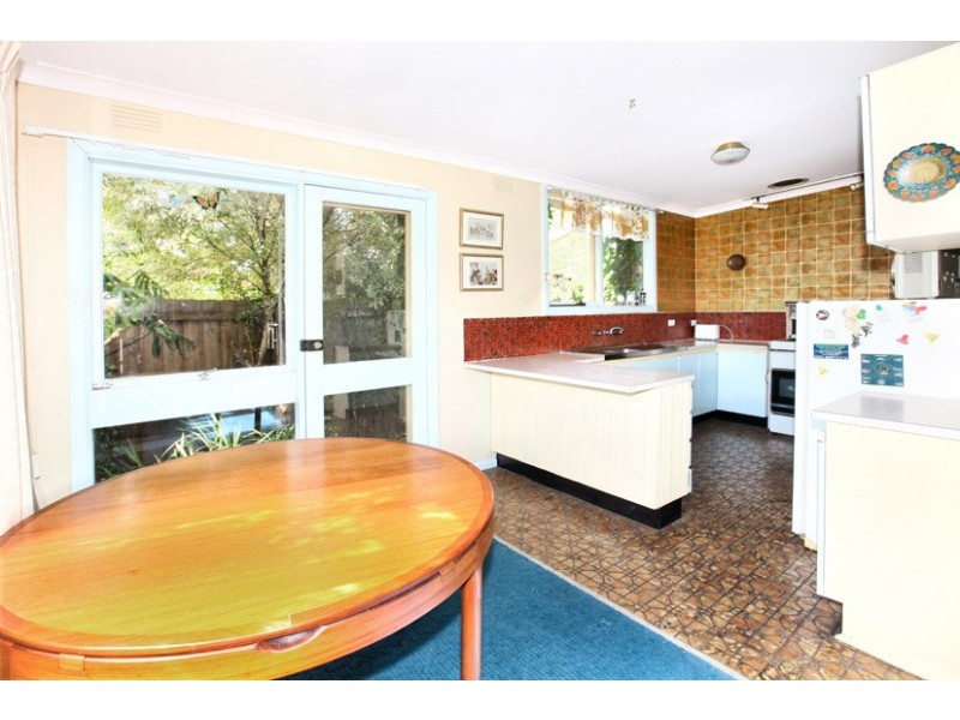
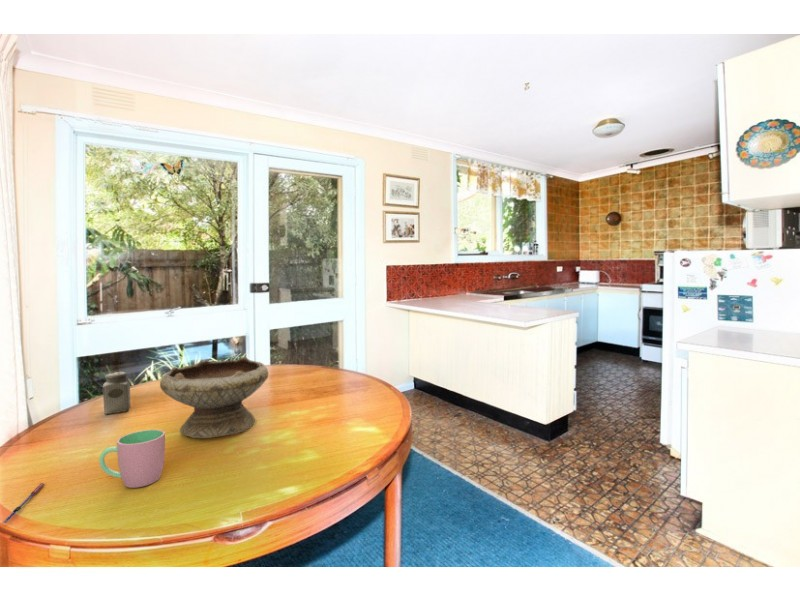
+ cup [98,429,166,489]
+ pen [1,482,46,525]
+ bowl [159,355,270,439]
+ salt shaker [102,371,131,415]
